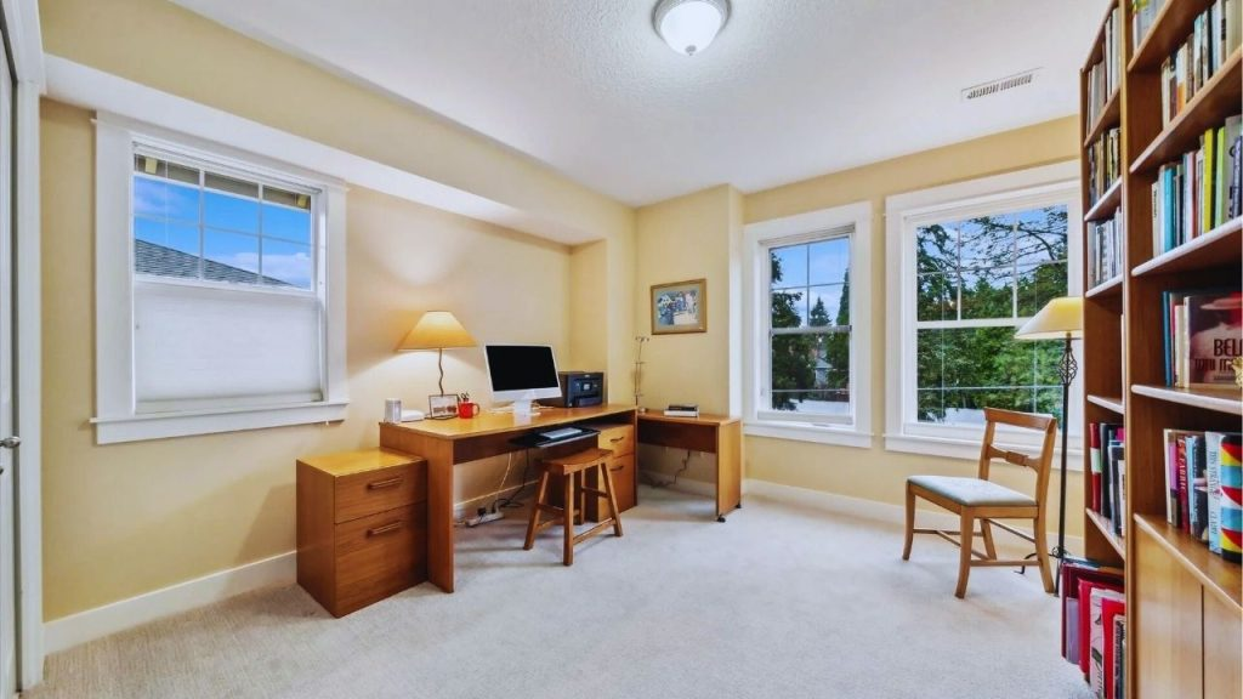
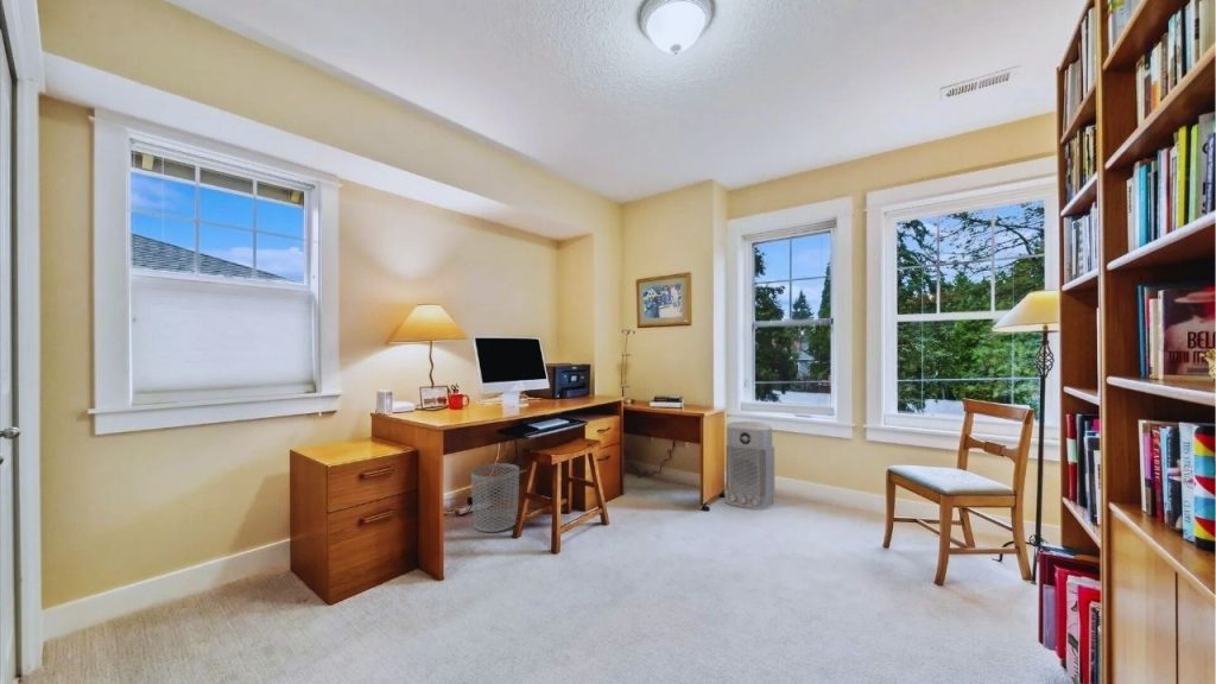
+ air purifier [724,420,775,511]
+ waste bin [470,462,520,533]
